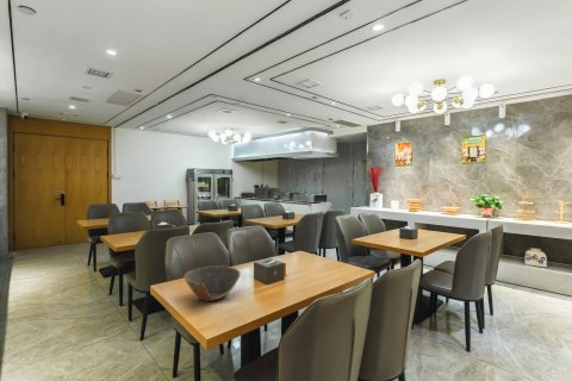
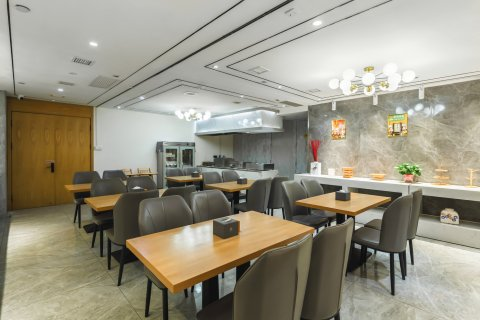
- bowl [184,264,242,302]
